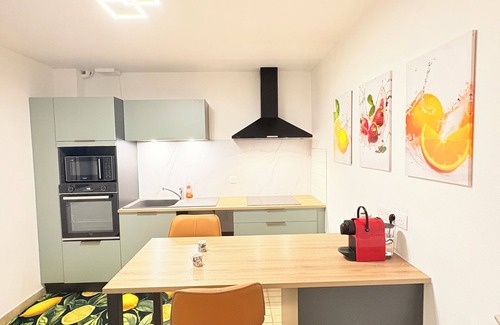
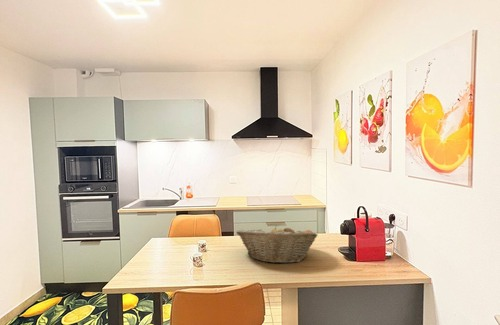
+ fruit basket [235,226,319,265]
